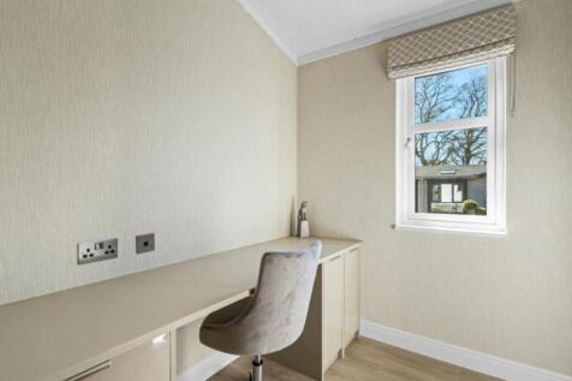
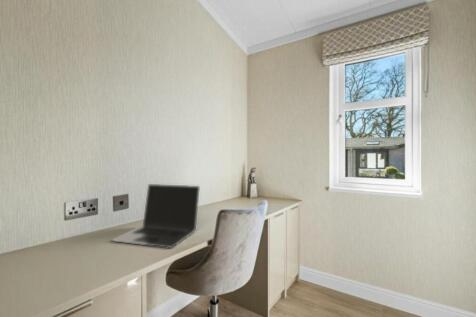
+ laptop [109,183,201,249]
